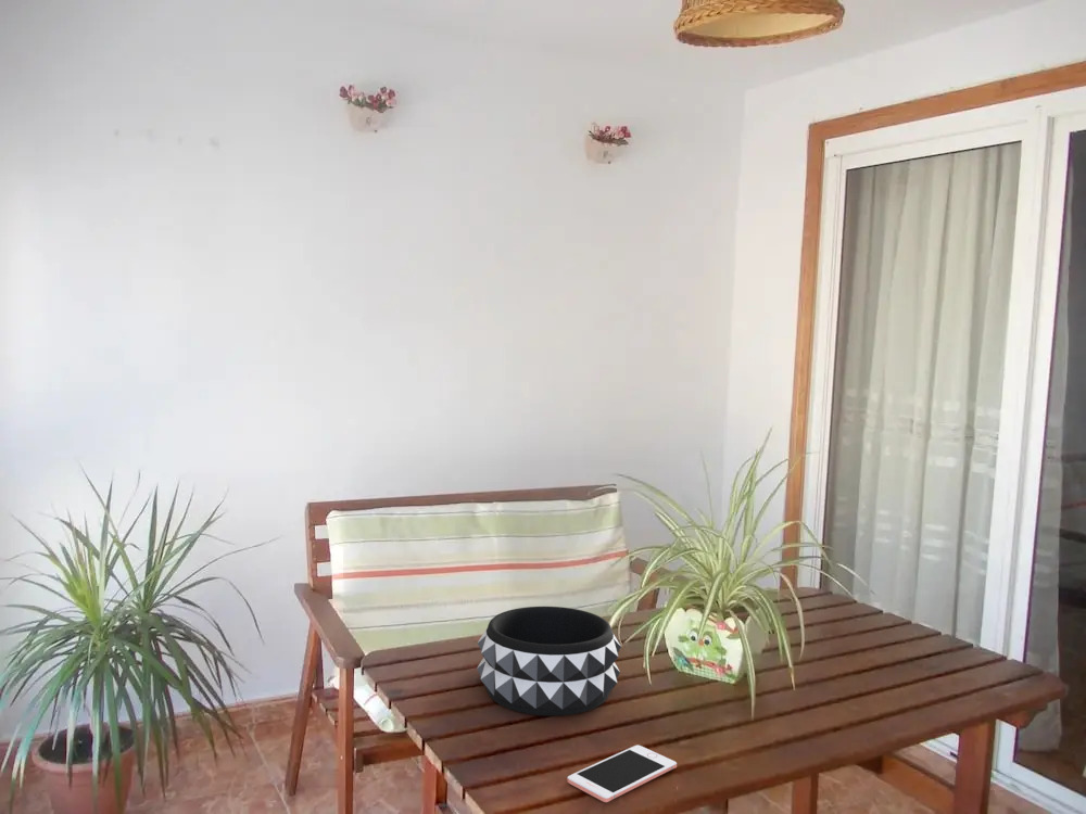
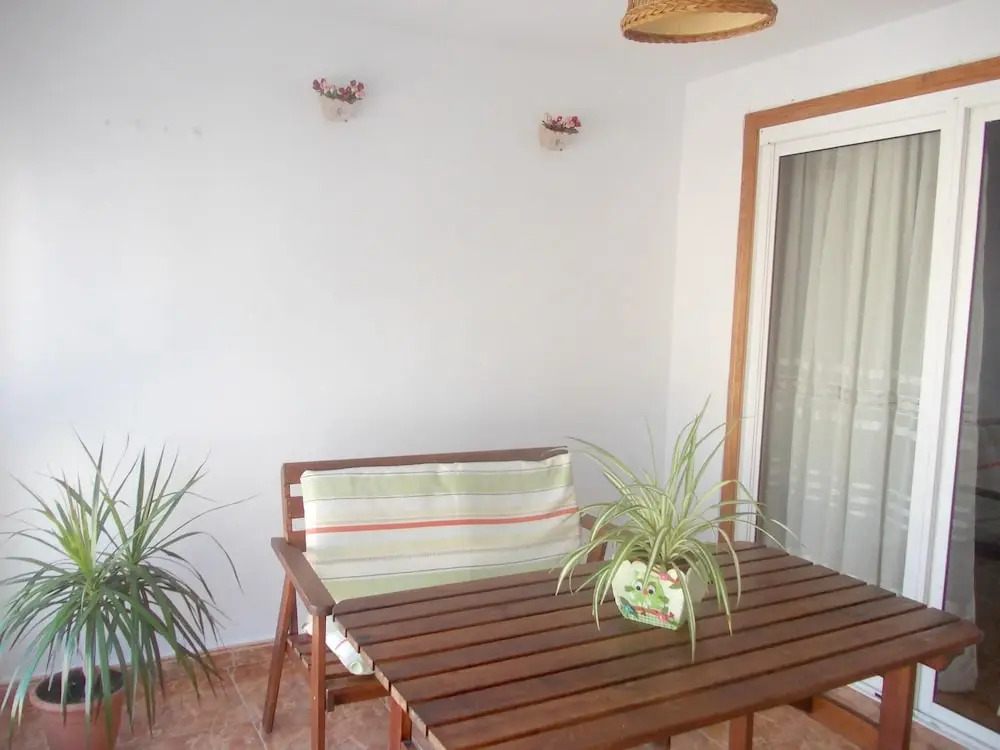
- decorative bowl [476,606,622,717]
- cell phone [566,745,678,803]
